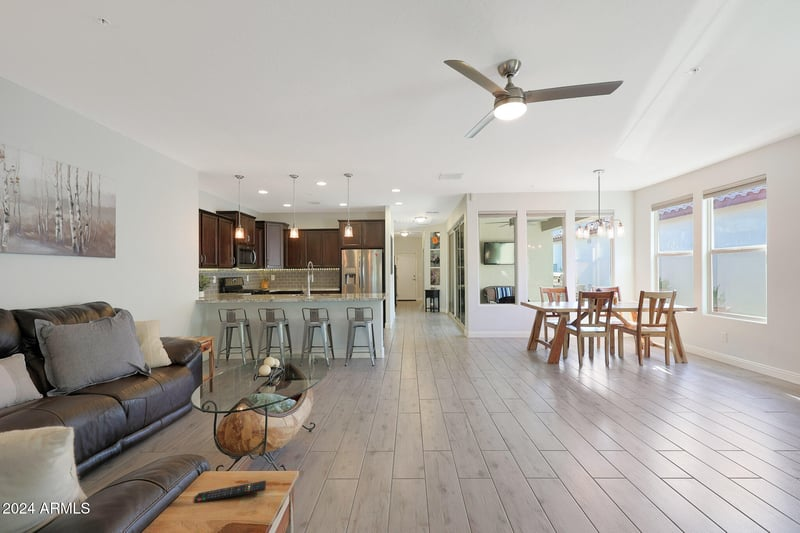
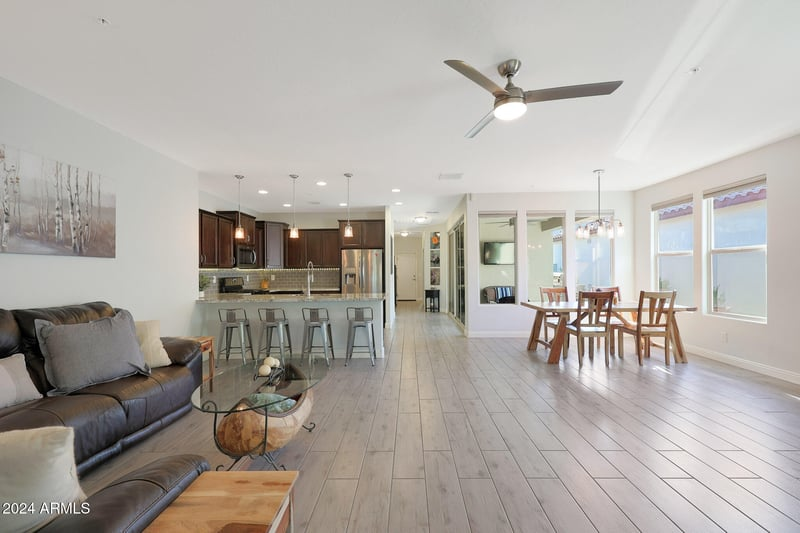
- remote control [194,479,267,504]
